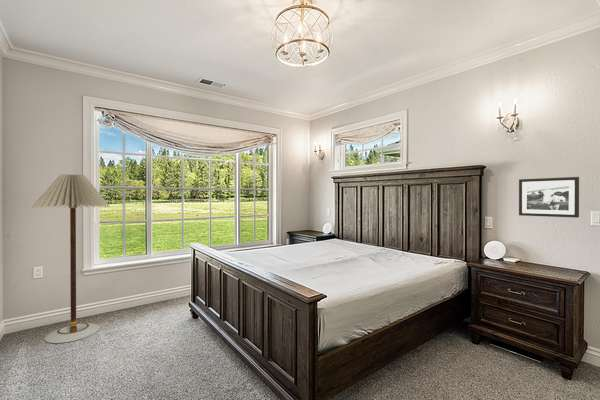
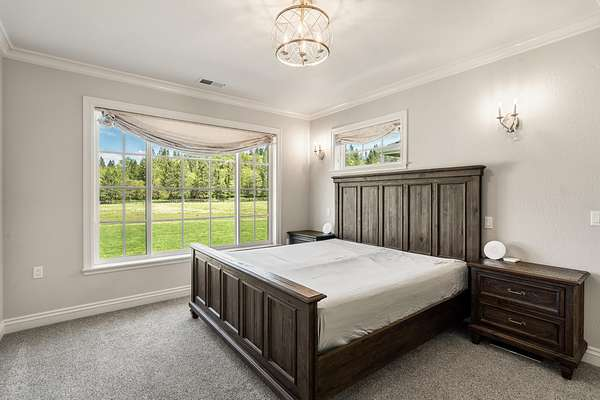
- floor lamp [30,173,111,344]
- picture frame [518,176,580,219]
